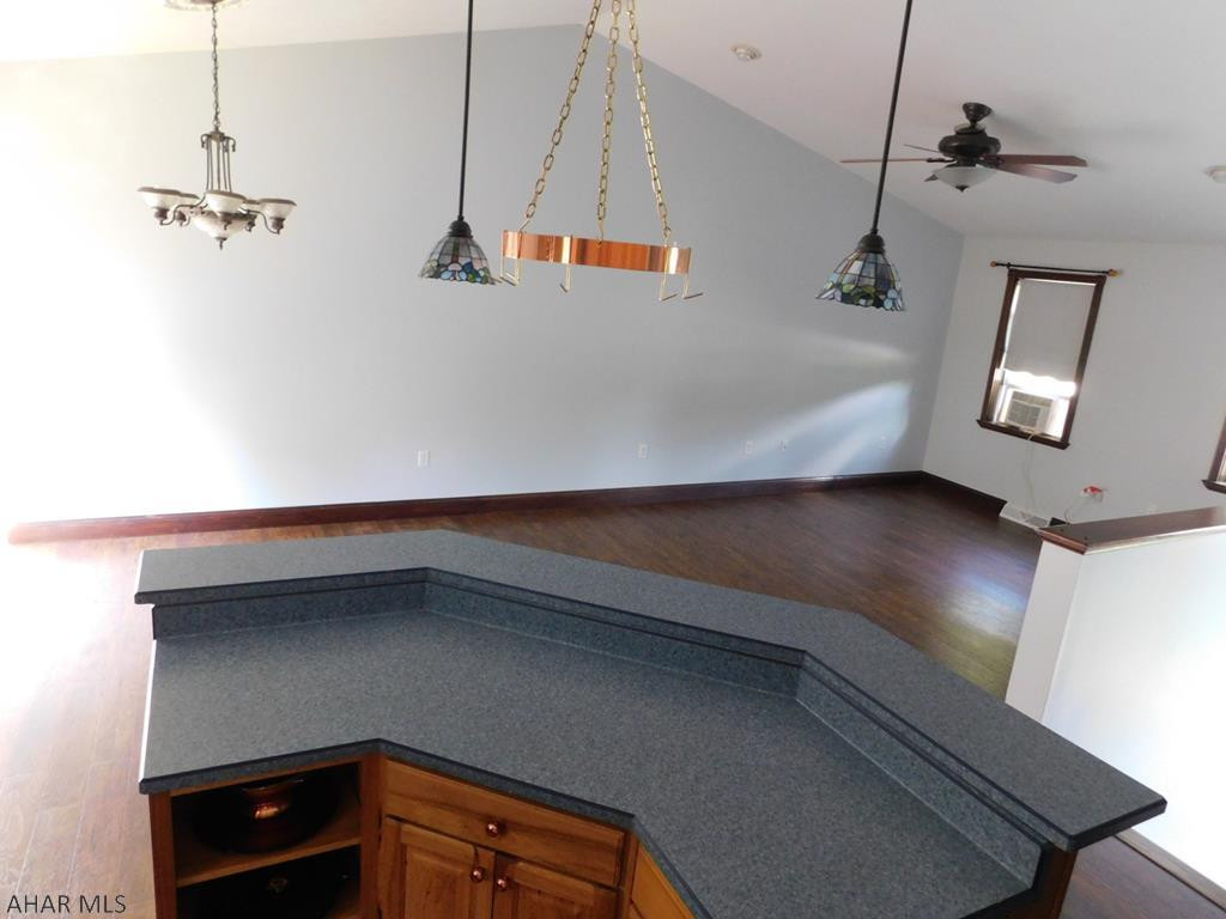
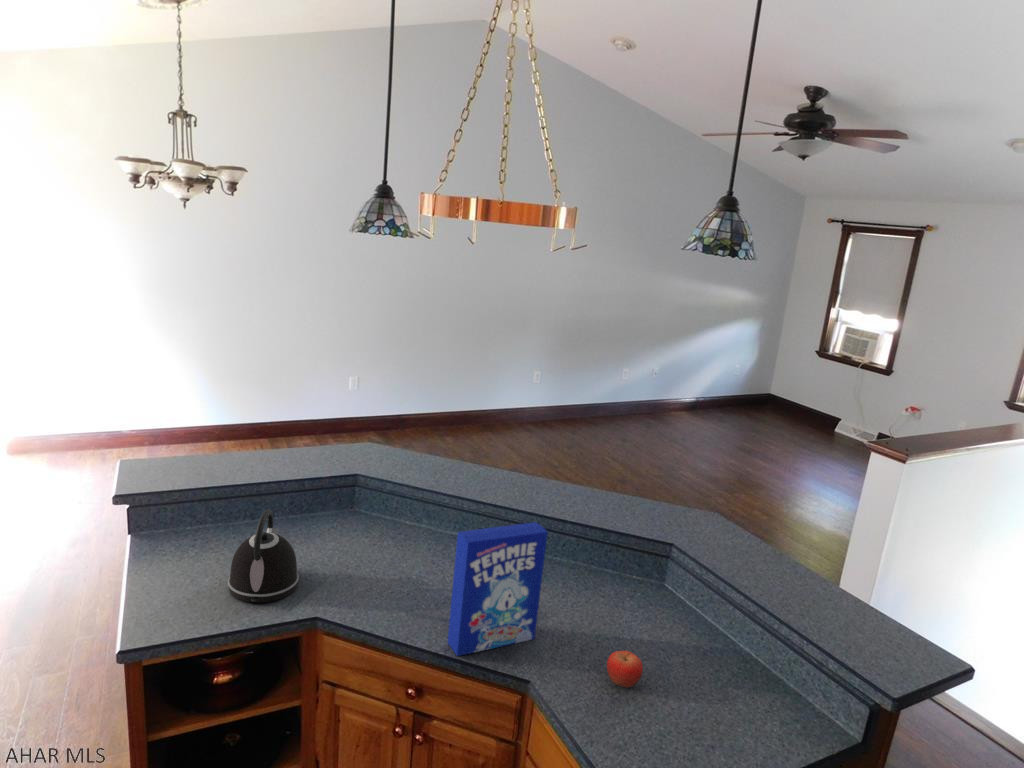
+ cereal box [446,521,549,657]
+ fruit [606,650,644,689]
+ kettle [227,508,300,603]
